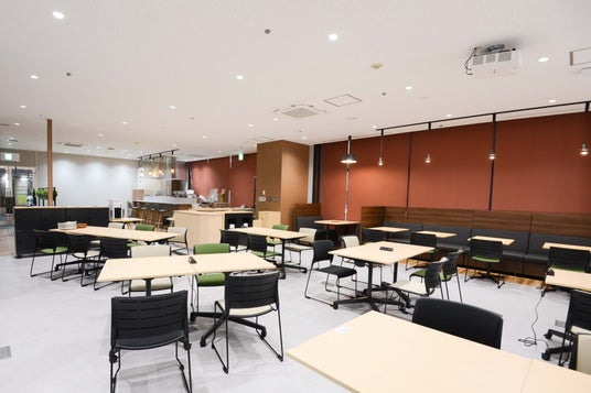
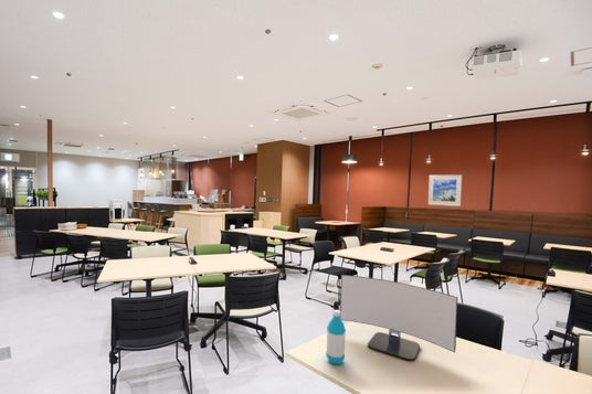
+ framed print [427,174,463,207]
+ water bottle [325,309,347,365]
+ computer monitor [339,274,458,362]
